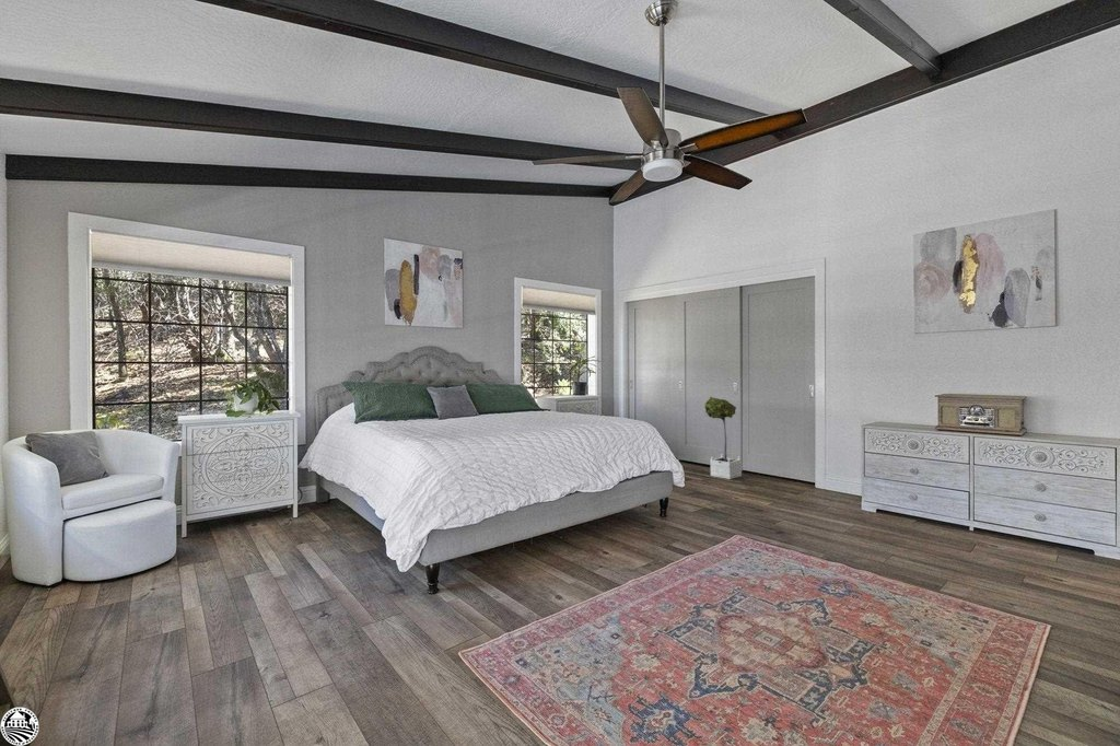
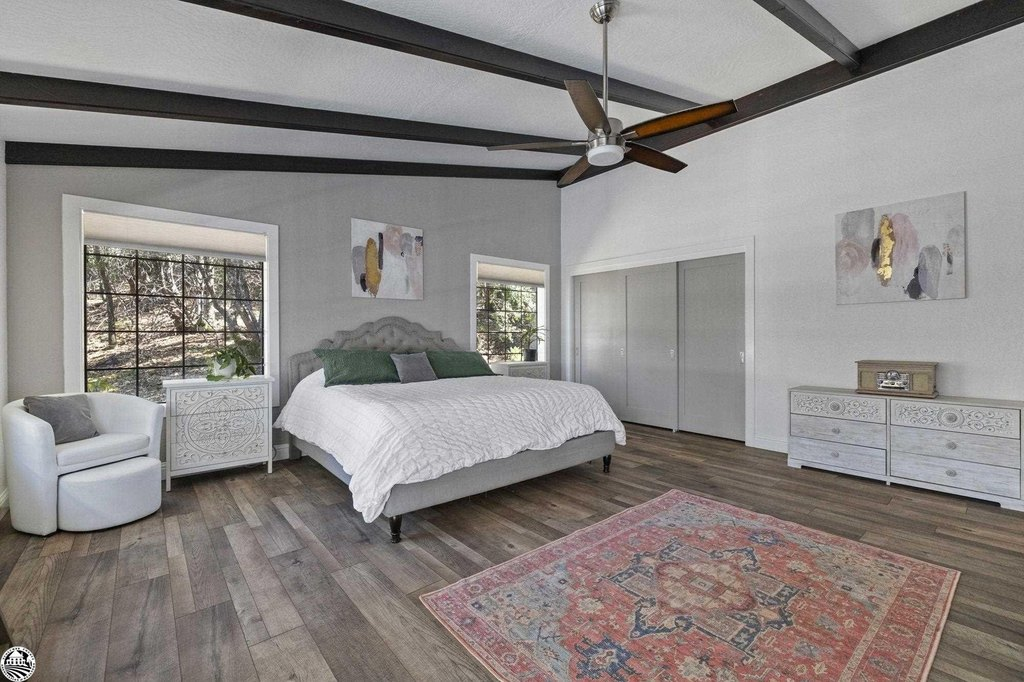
- potted tree [703,396,743,480]
